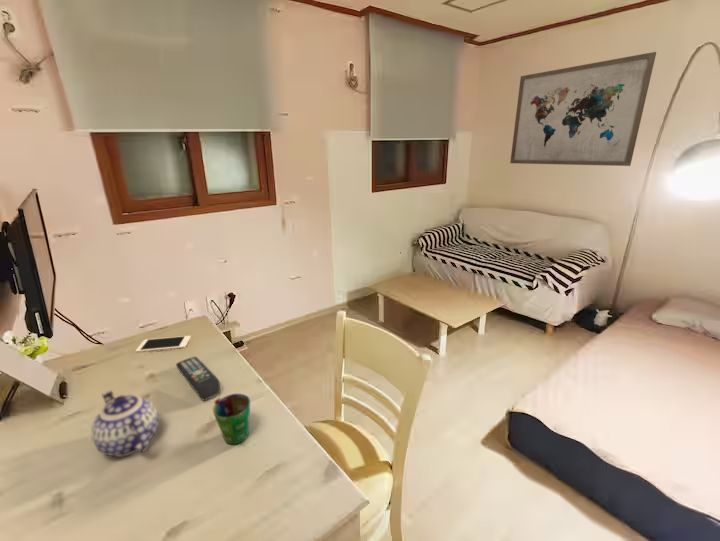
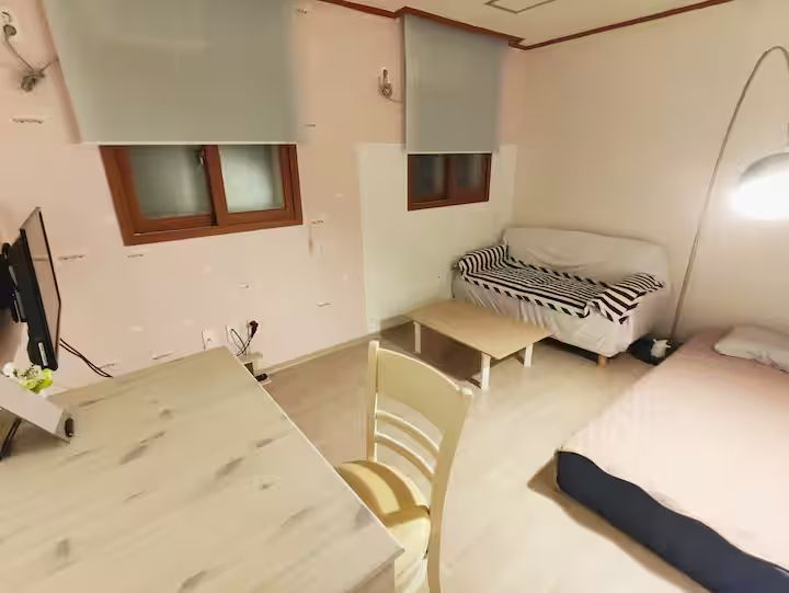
- cell phone [135,335,192,353]
- remote control [175,356,221,401]
- cup [212,393,251,445]
- wall art [509,51,657,167]
- teapot [91,389,160,458]
